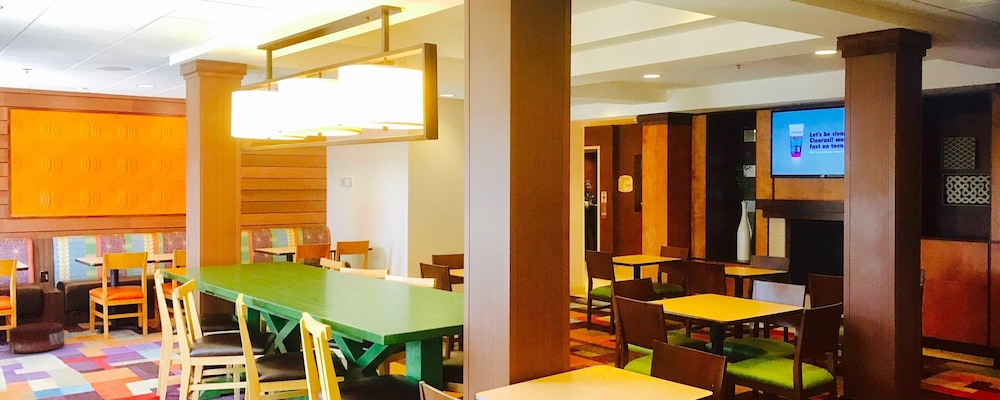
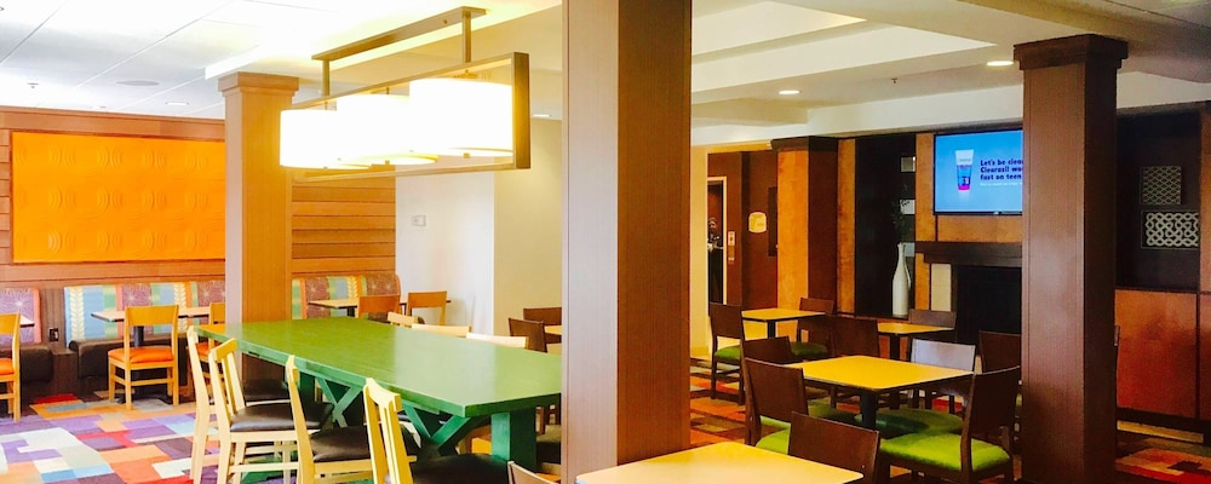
- pouf [8,321,66,354]
